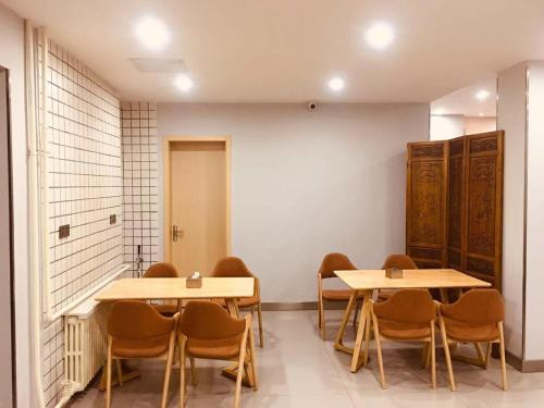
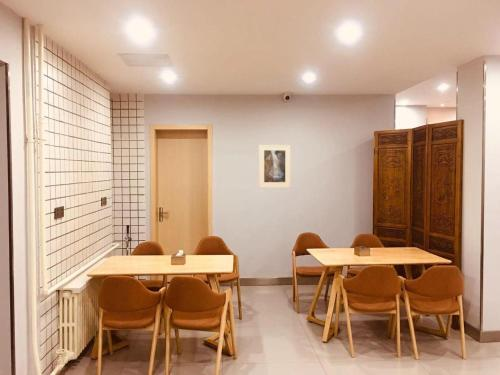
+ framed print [258,144,292,189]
